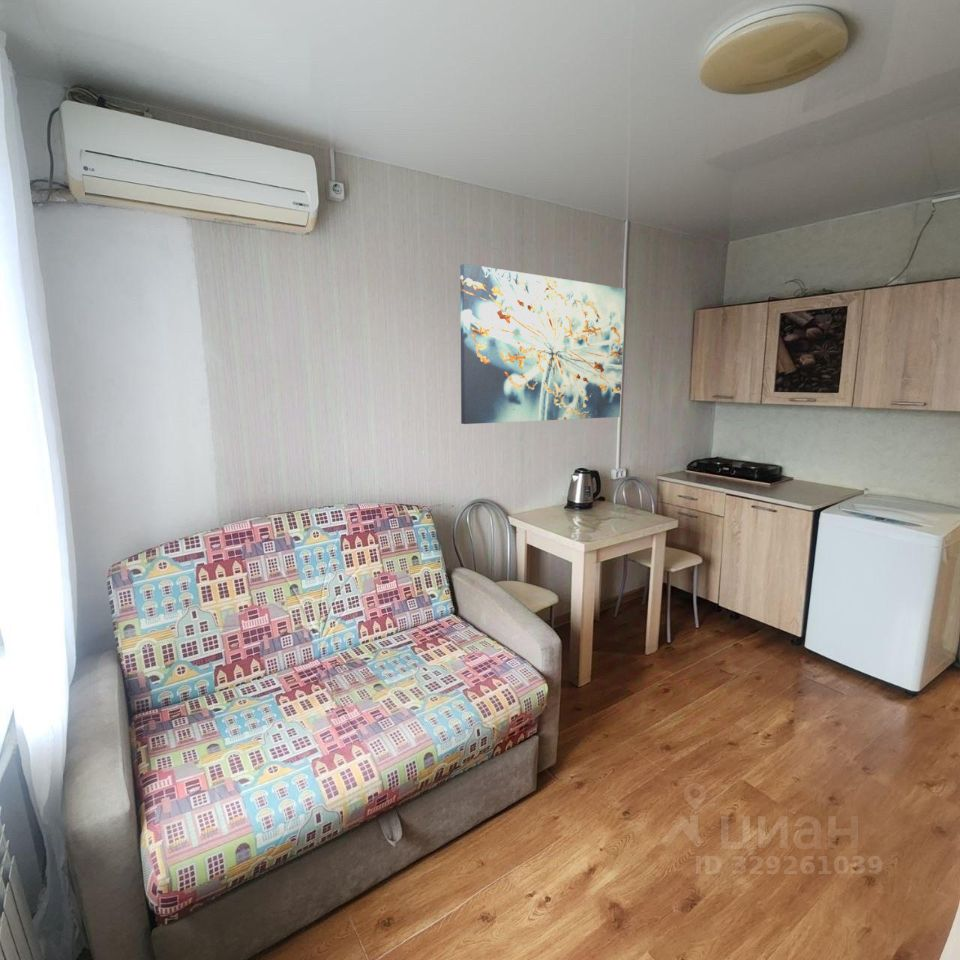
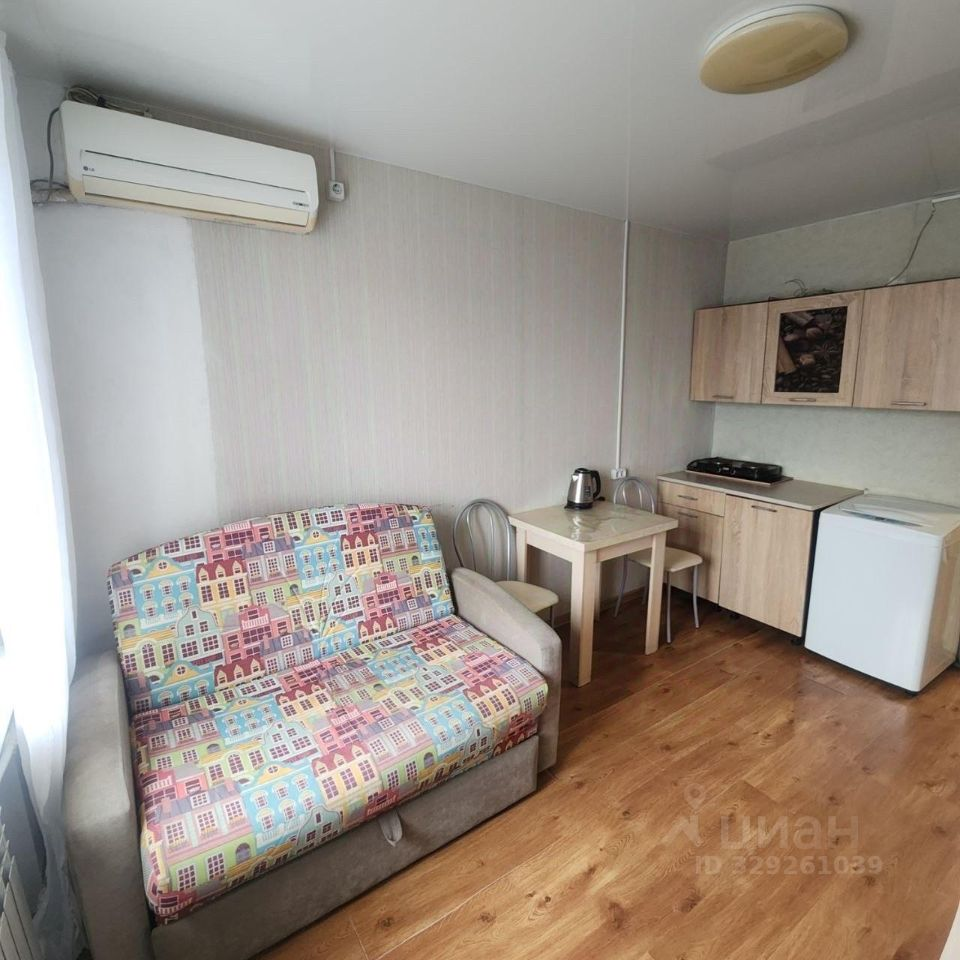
- wall art [459,263,627,425]
